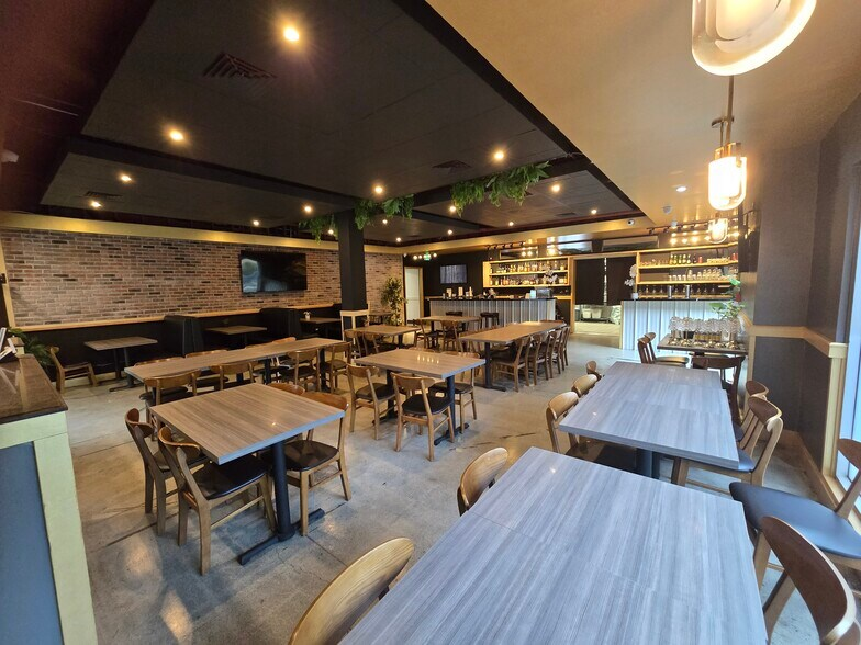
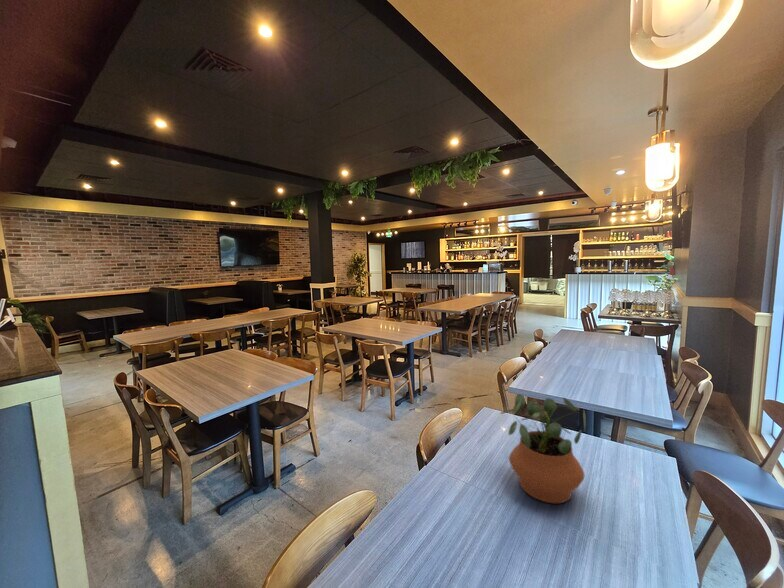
+ potted plant [499,393,587,504]
